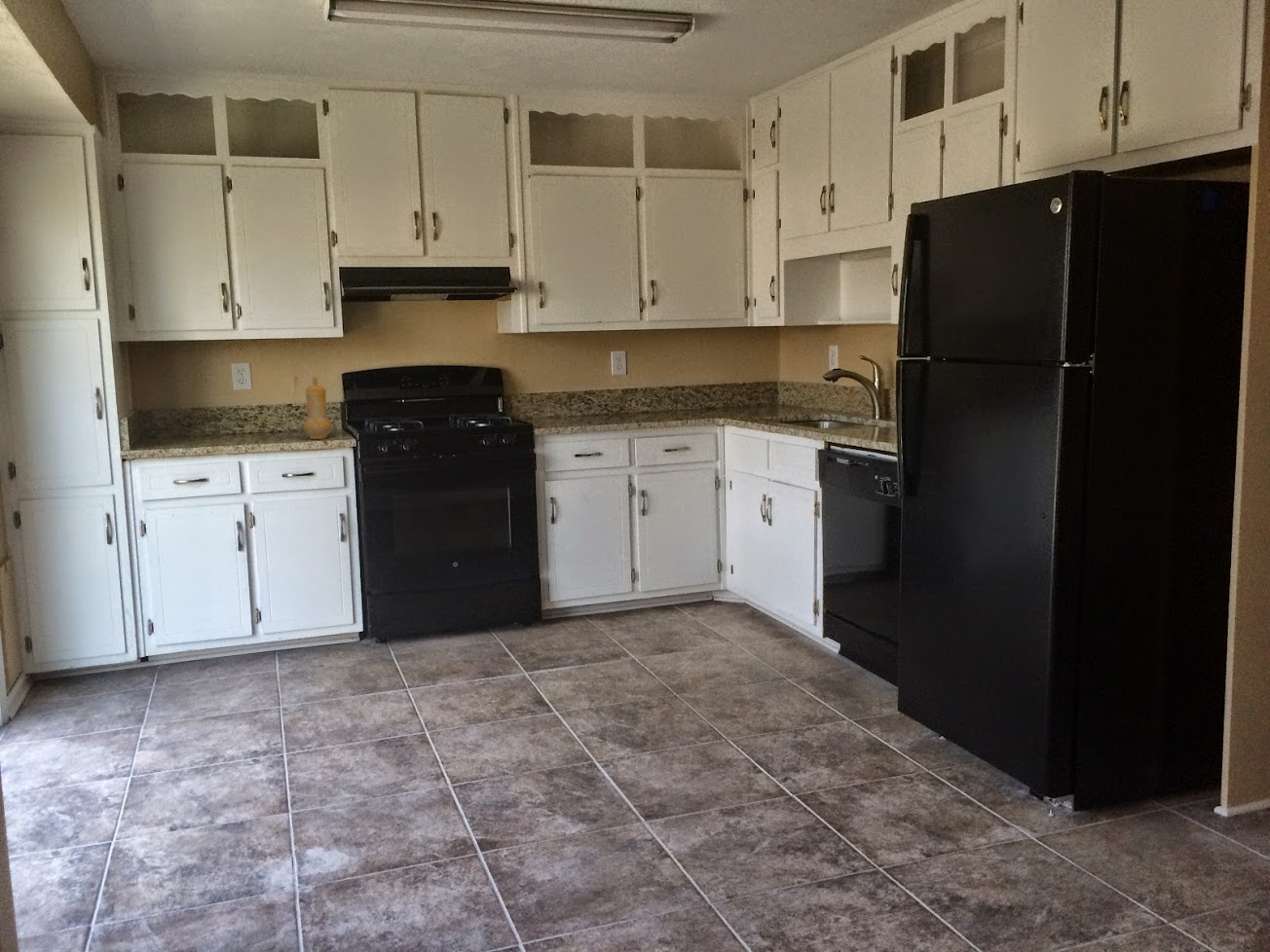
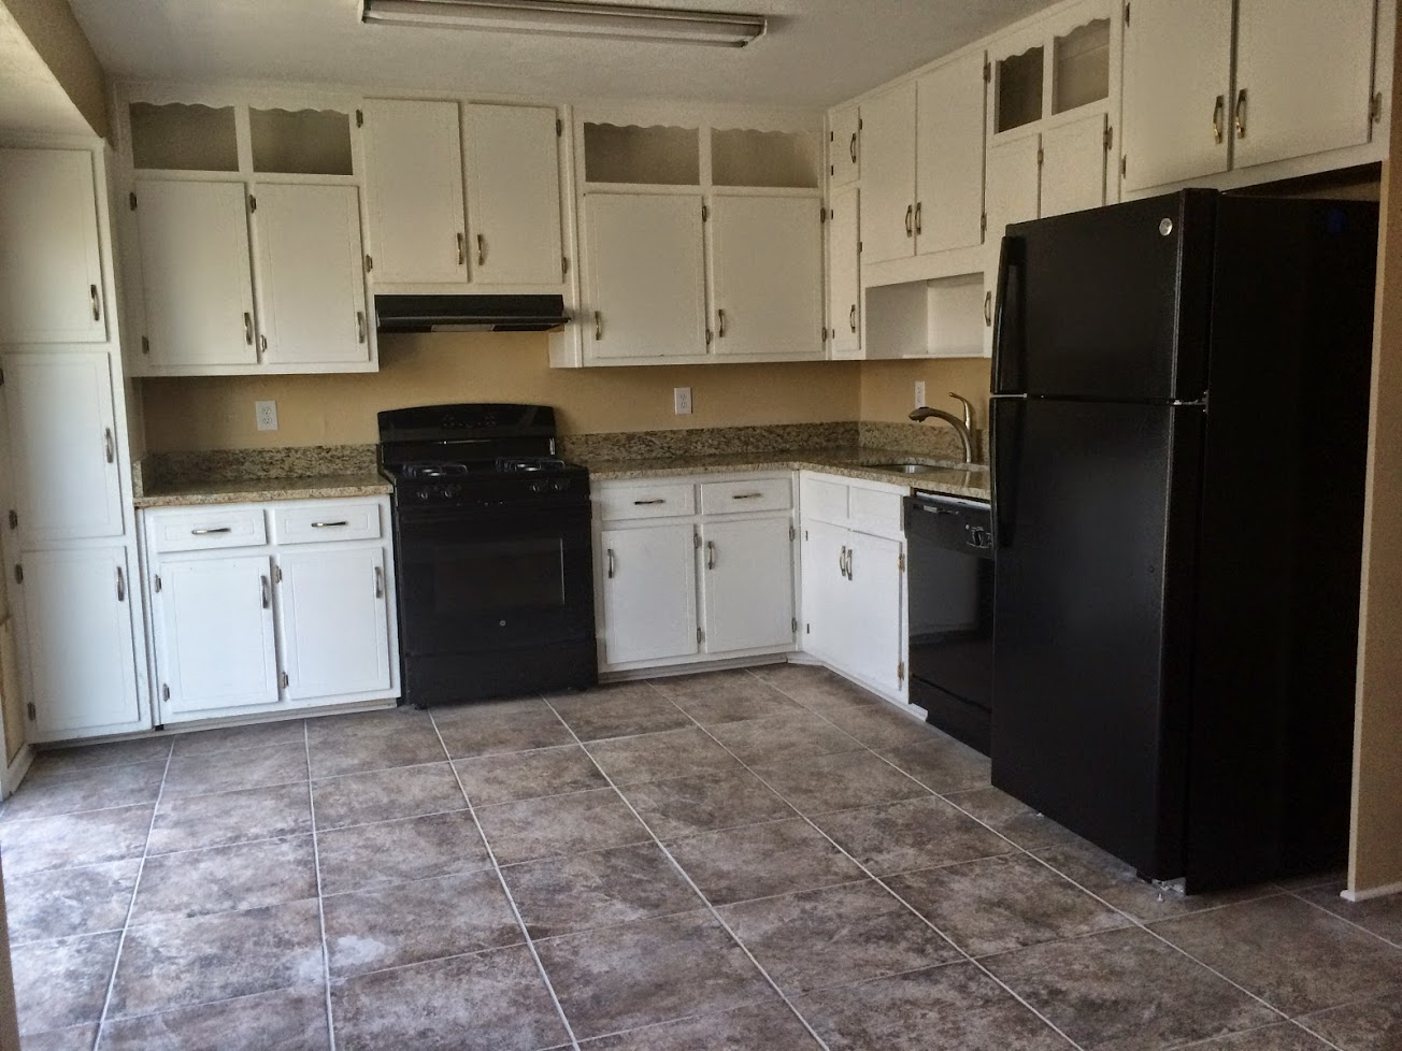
- pepper mill [293,376,333,440]
